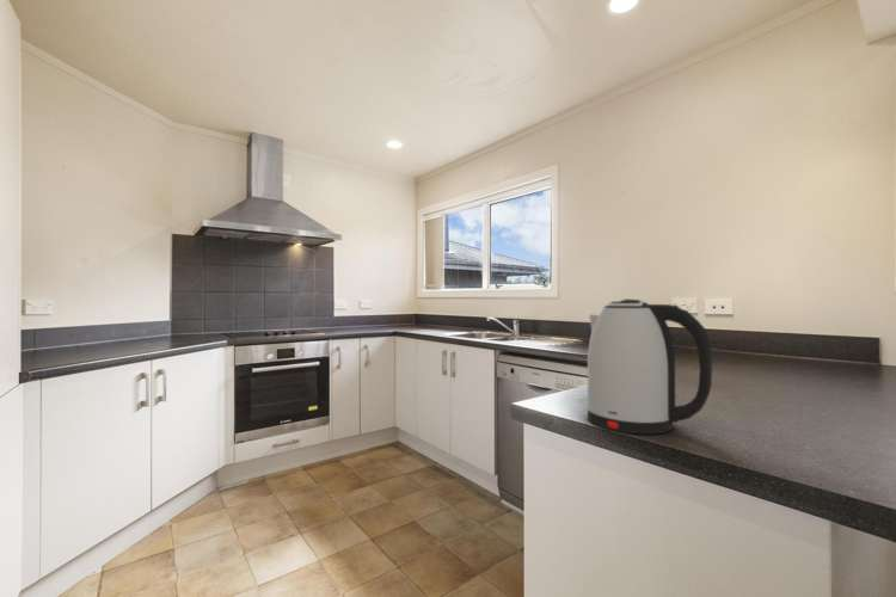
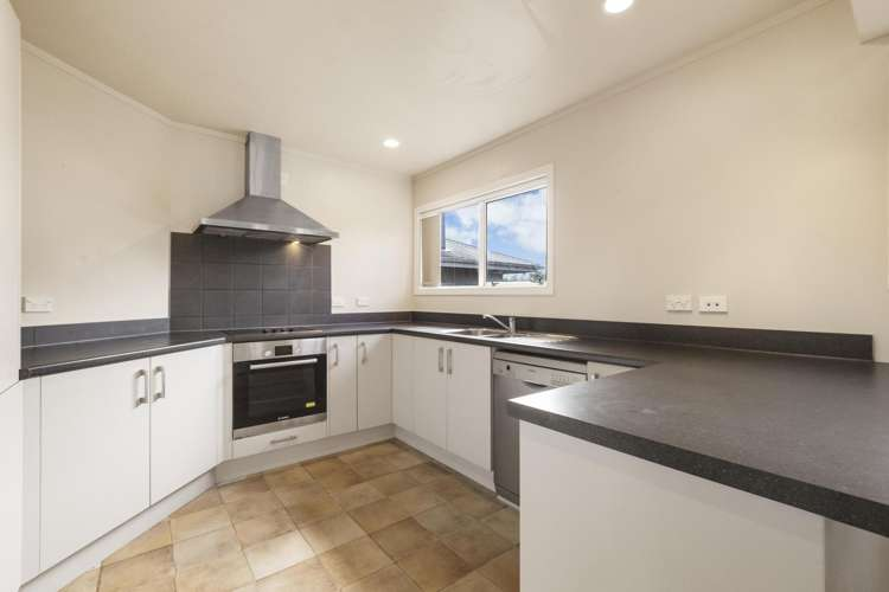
- kettle [585,298,713,436]
